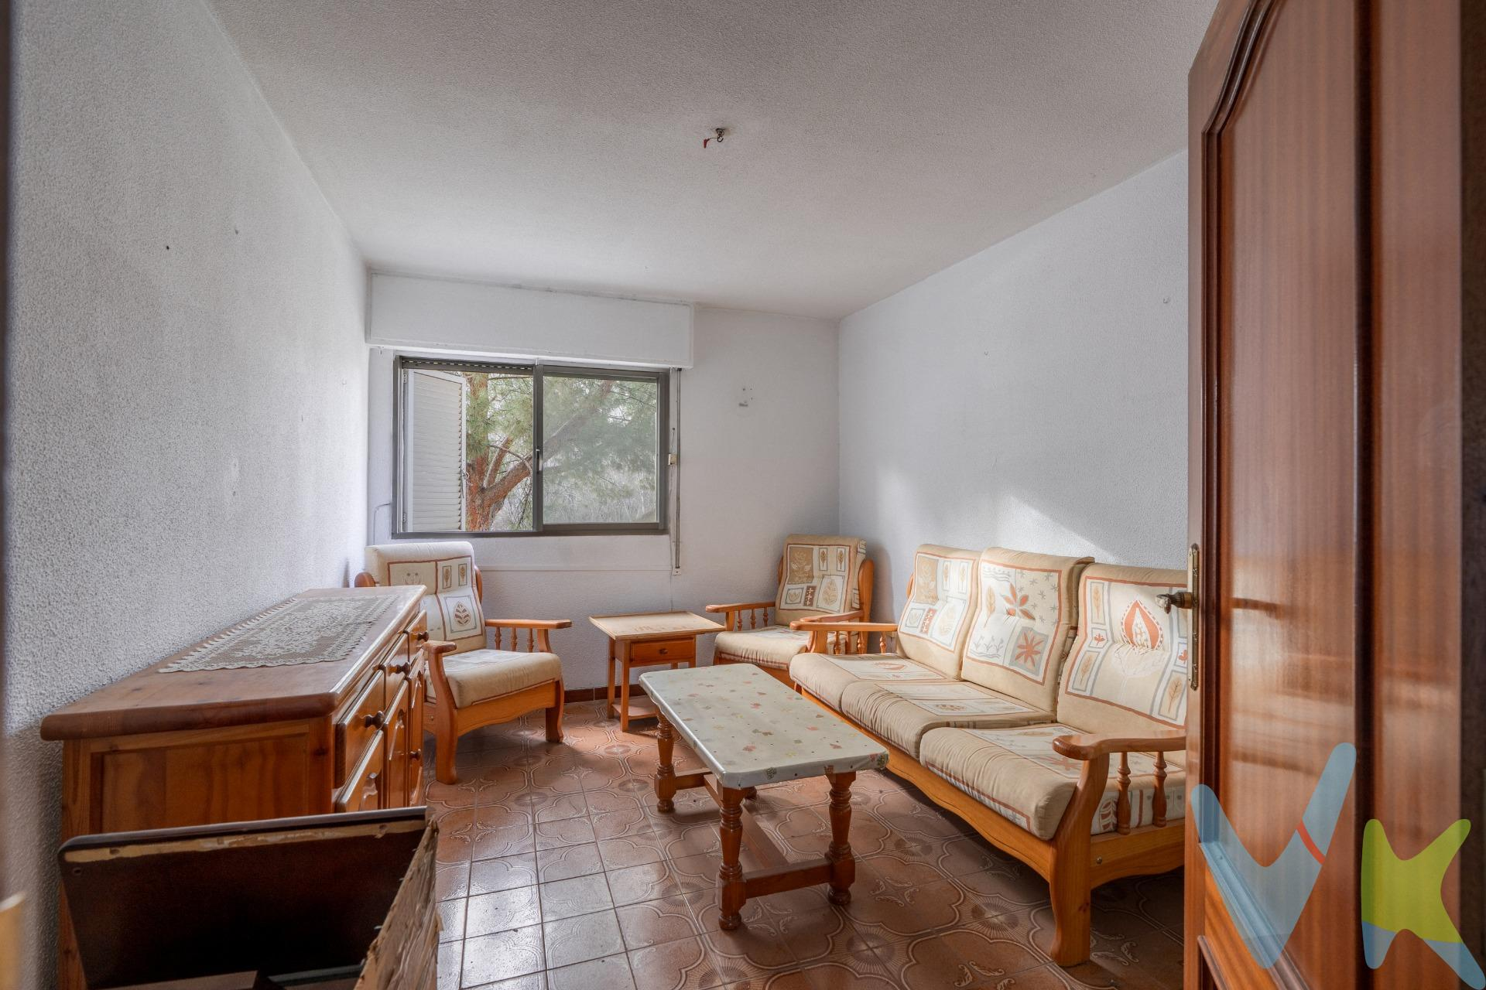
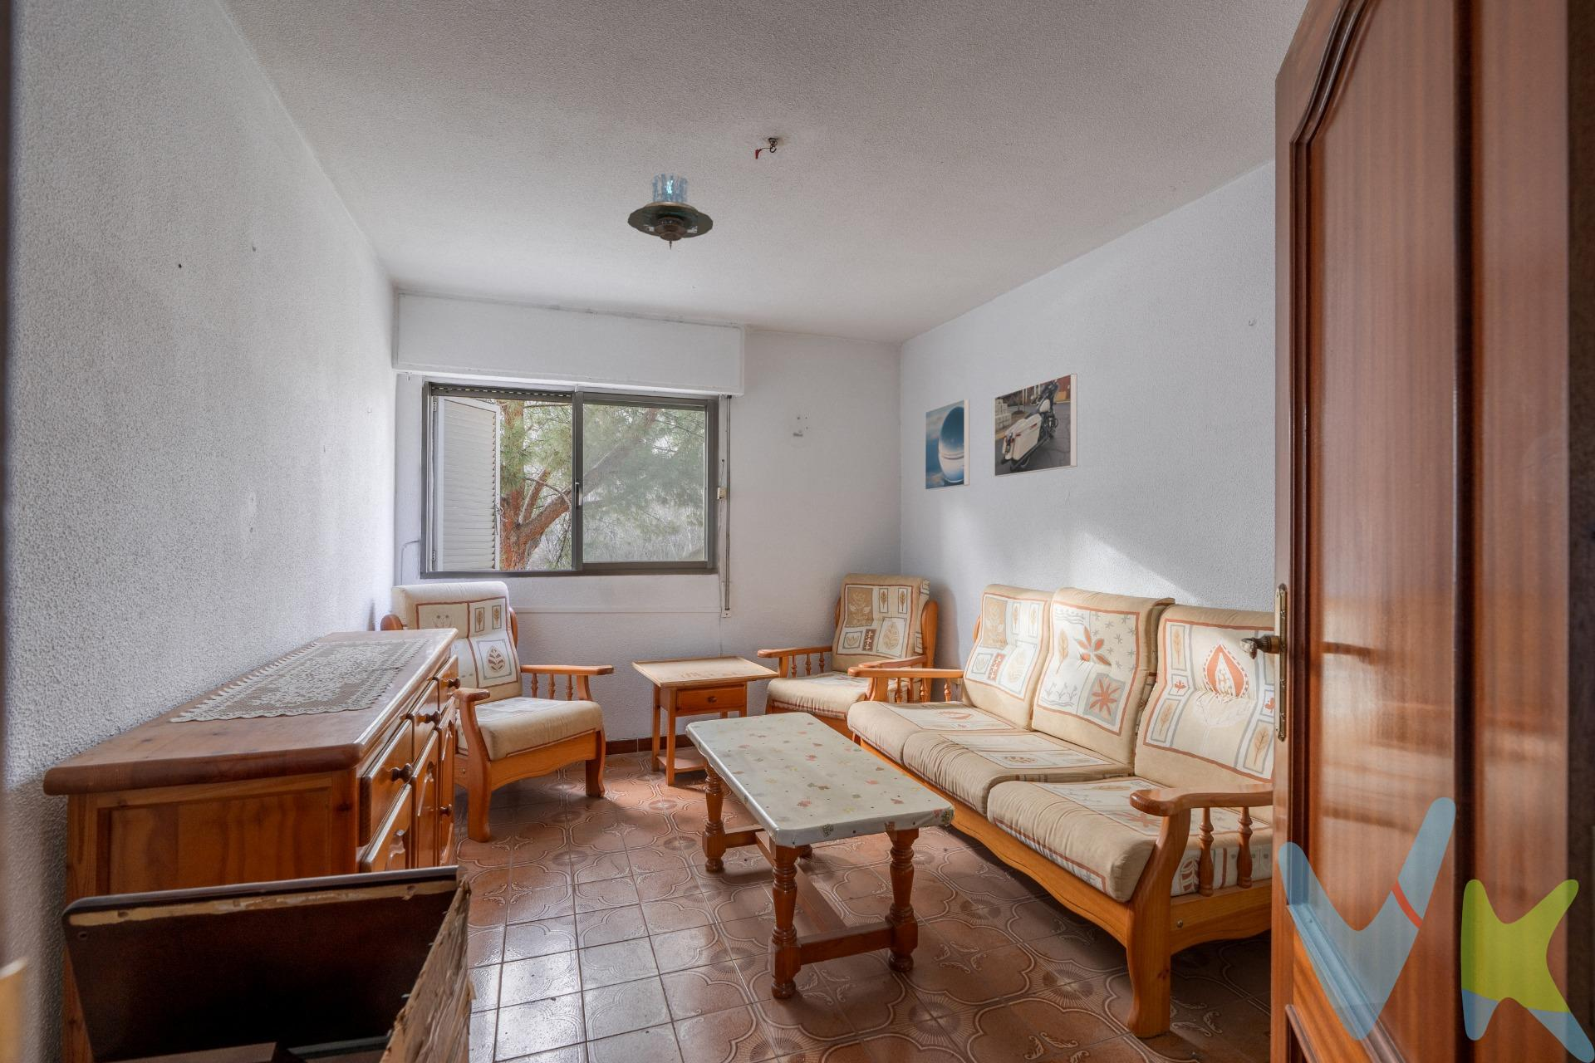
+ ceiling lamp [627,173,713,250]
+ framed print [924,397,971,491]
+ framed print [993,373,1079,477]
